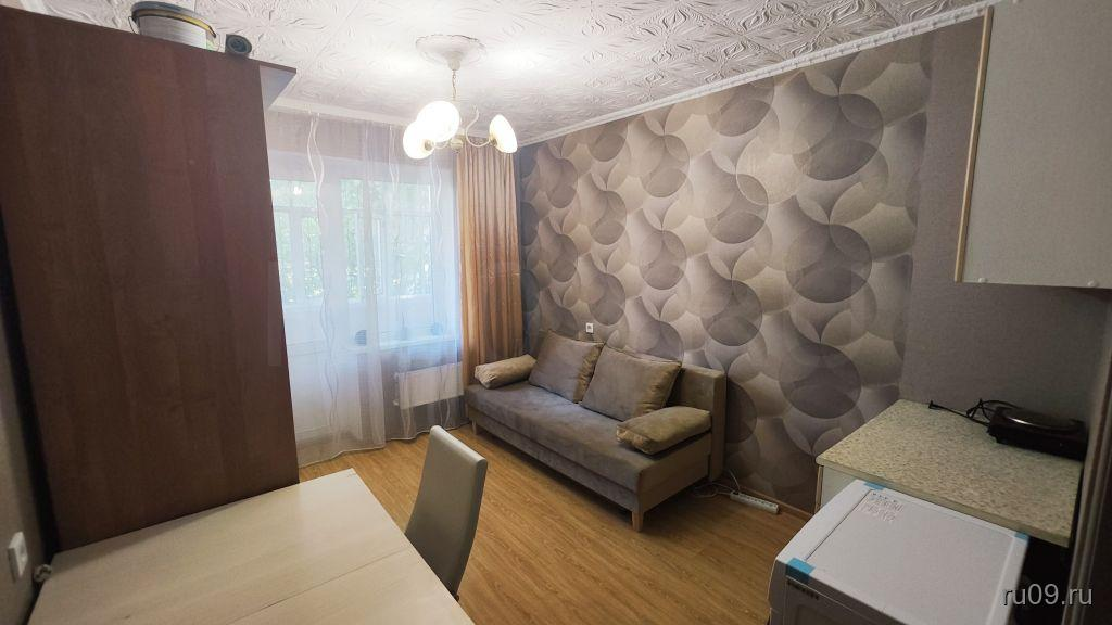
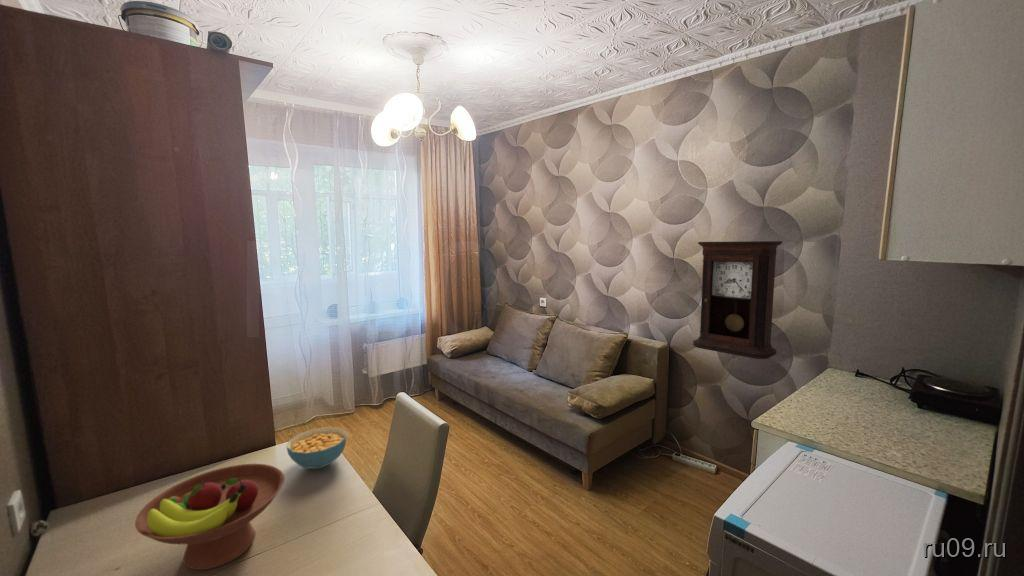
+ cereal bowl [286,426,348,470]
+ pendulum clock [692,240,783,360]
+ fruit bowl [134,463,285,571]
